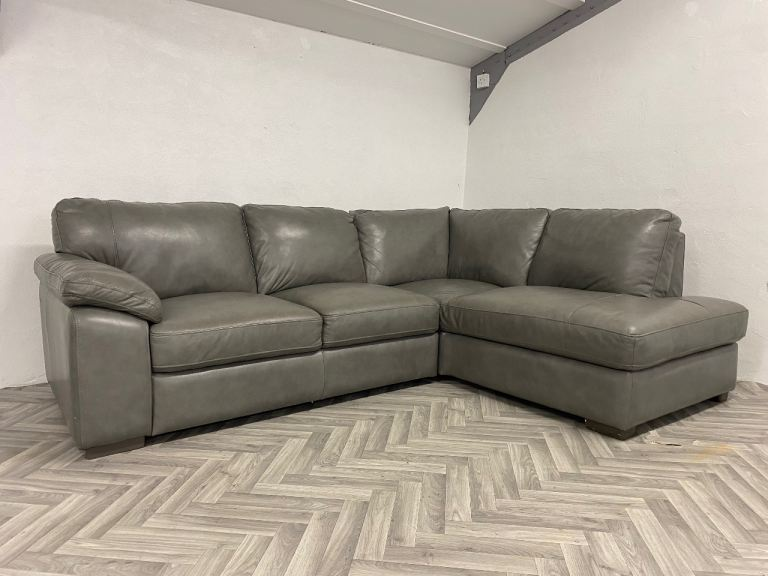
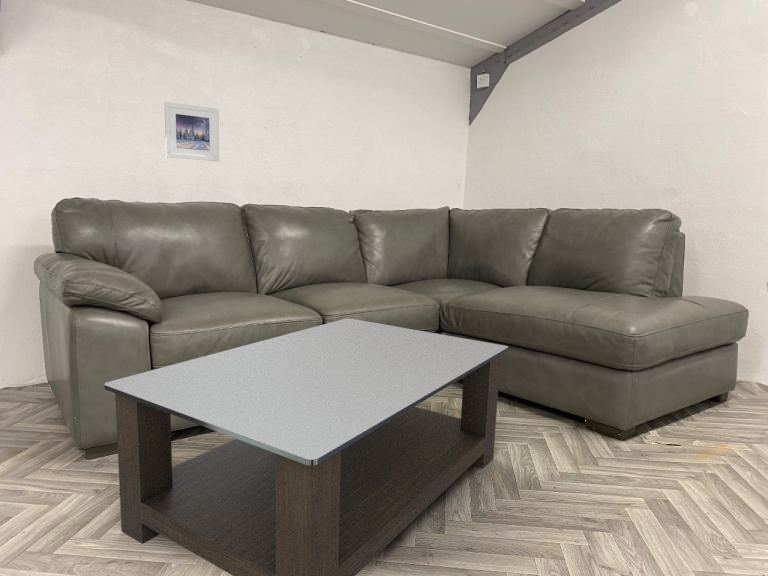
+ coffee table [103,317,509,576]
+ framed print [163,101,220,162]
